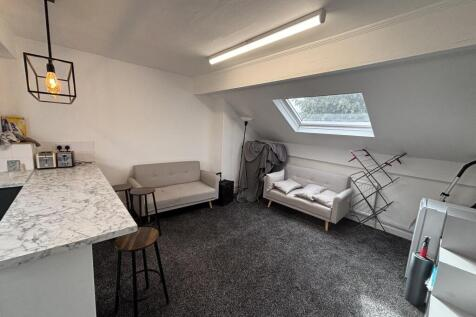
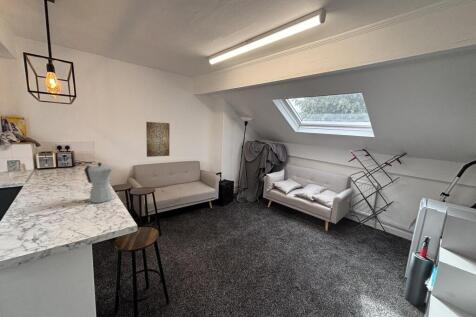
+ moka pot [83,161,113,204]
+ wall art [145,121,171,158]
